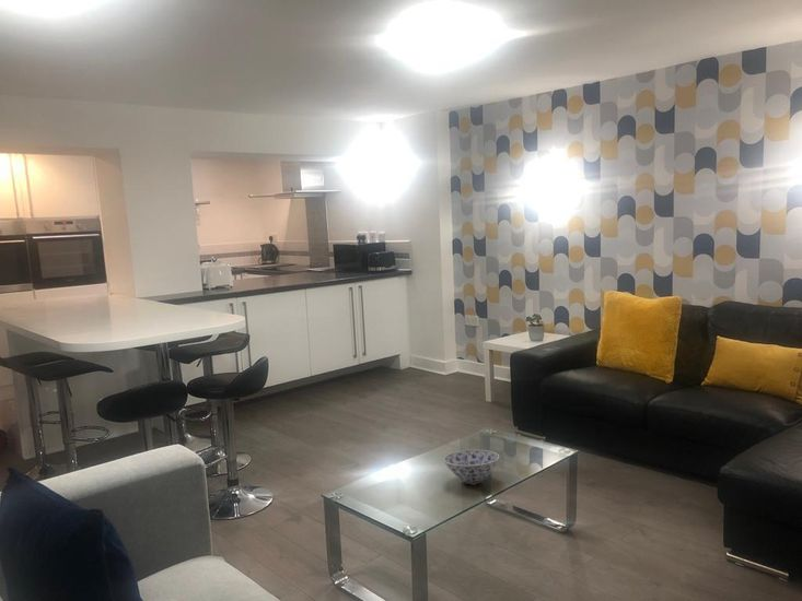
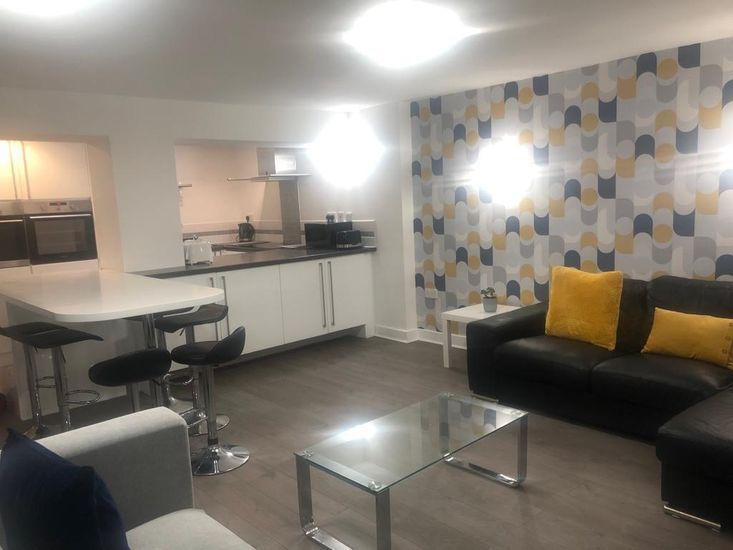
- bowl [442,449,500,485]
